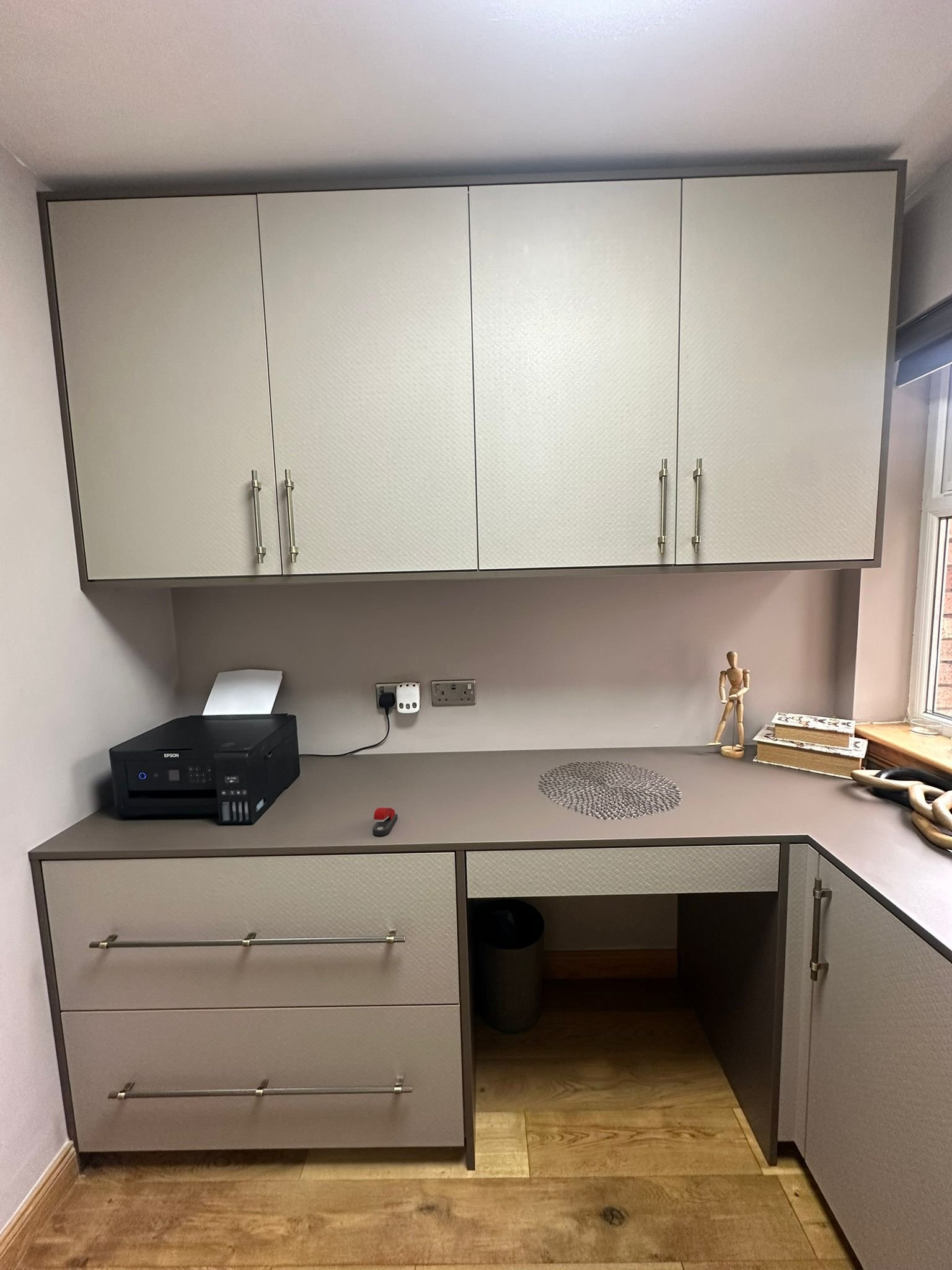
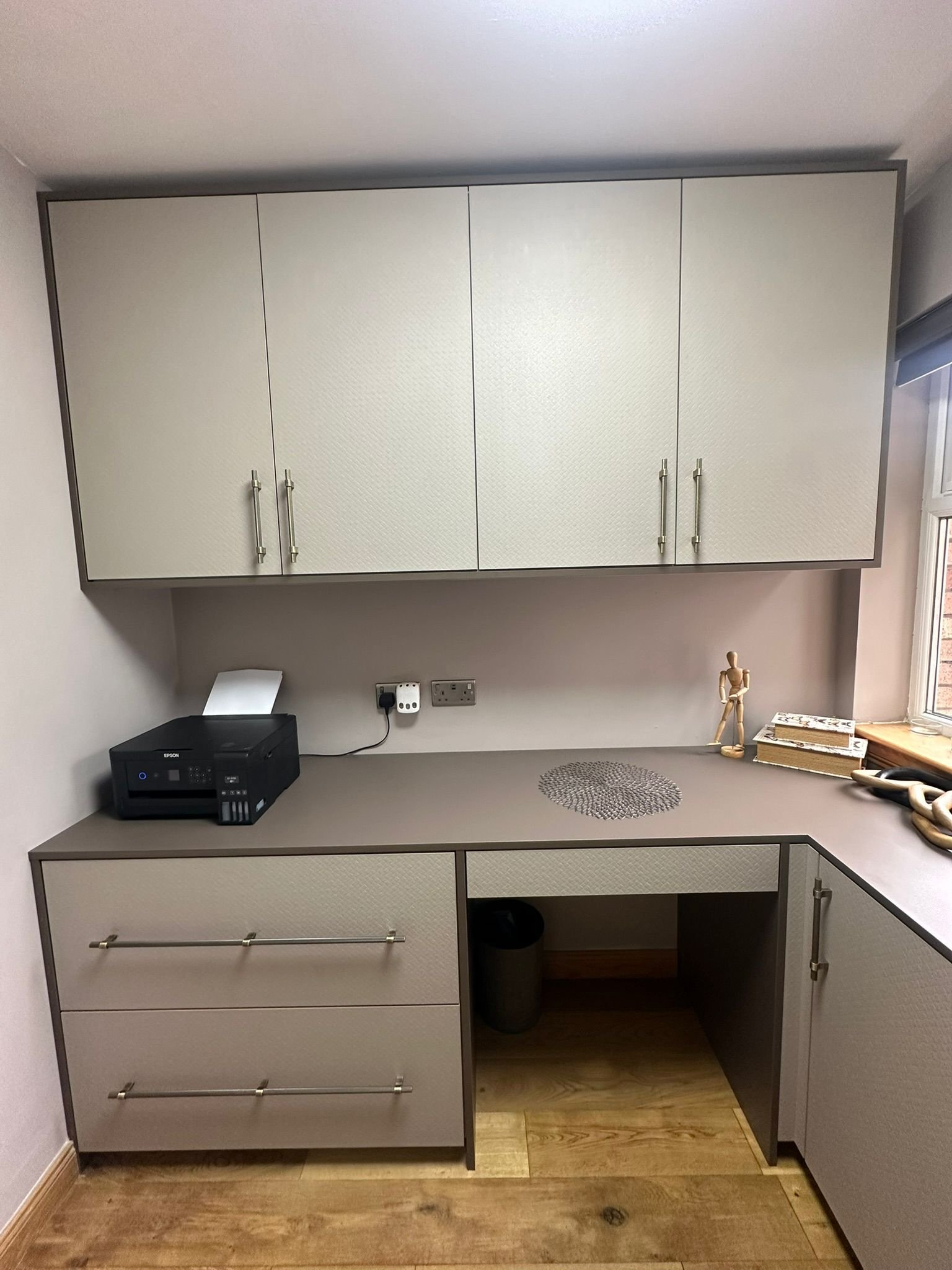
- stapler [372,807,398,836]
